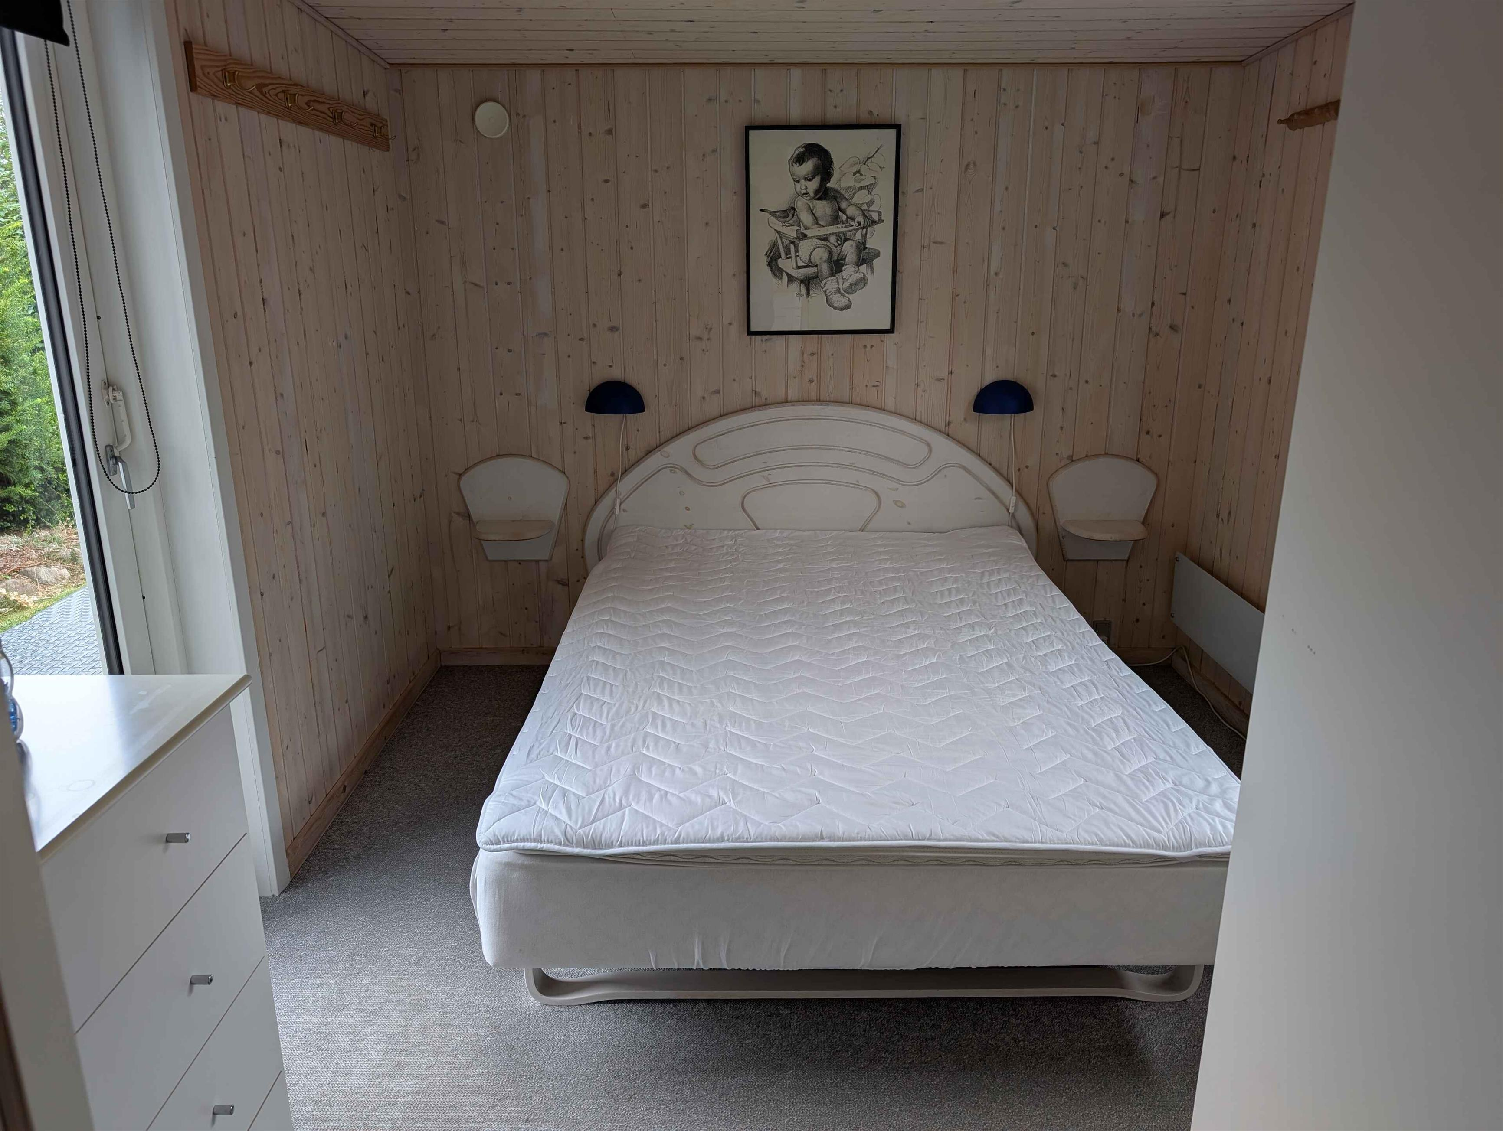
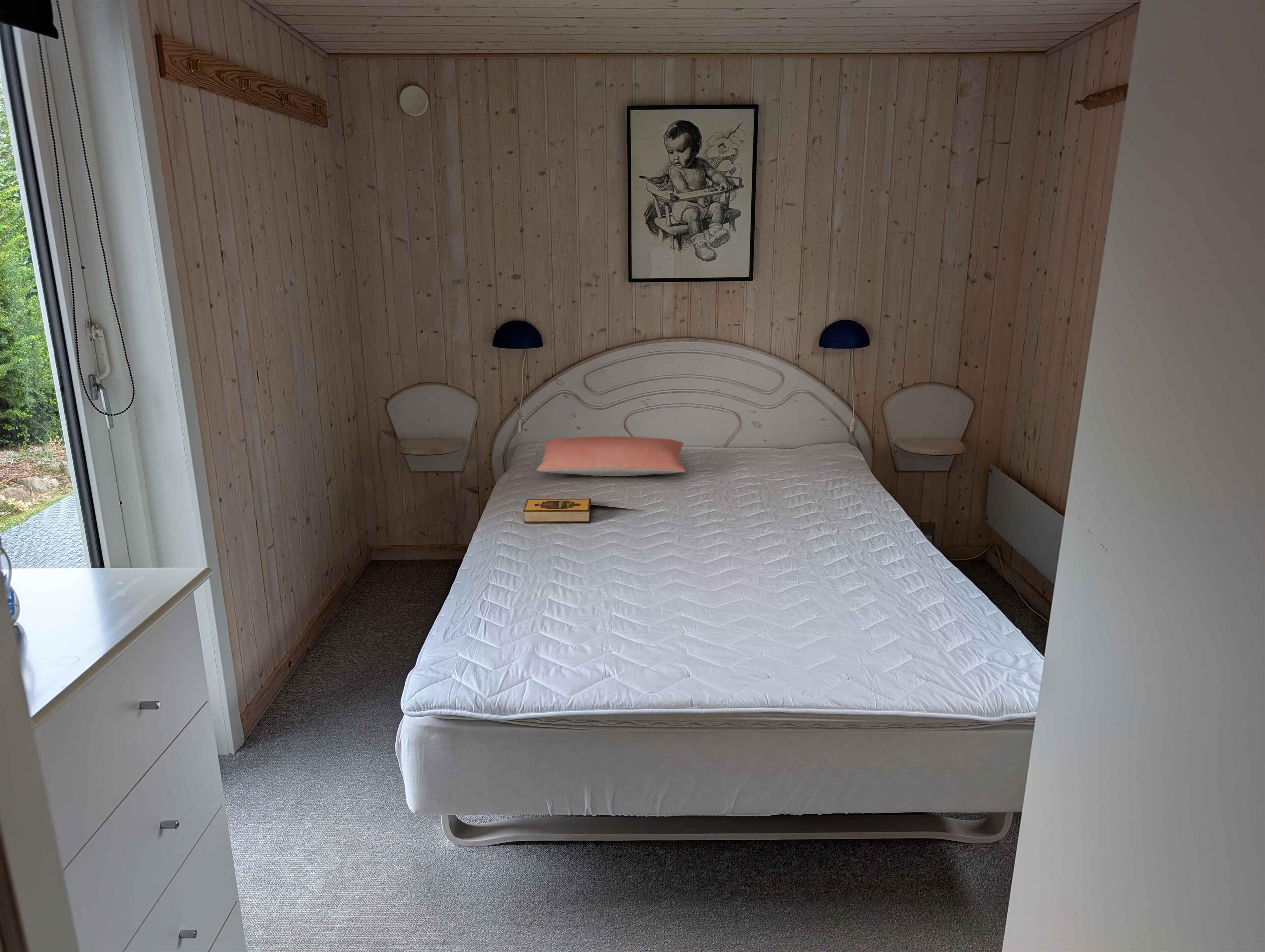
+ hardback book [523,498,592,523]
+ pillow [537,436,686,477]
